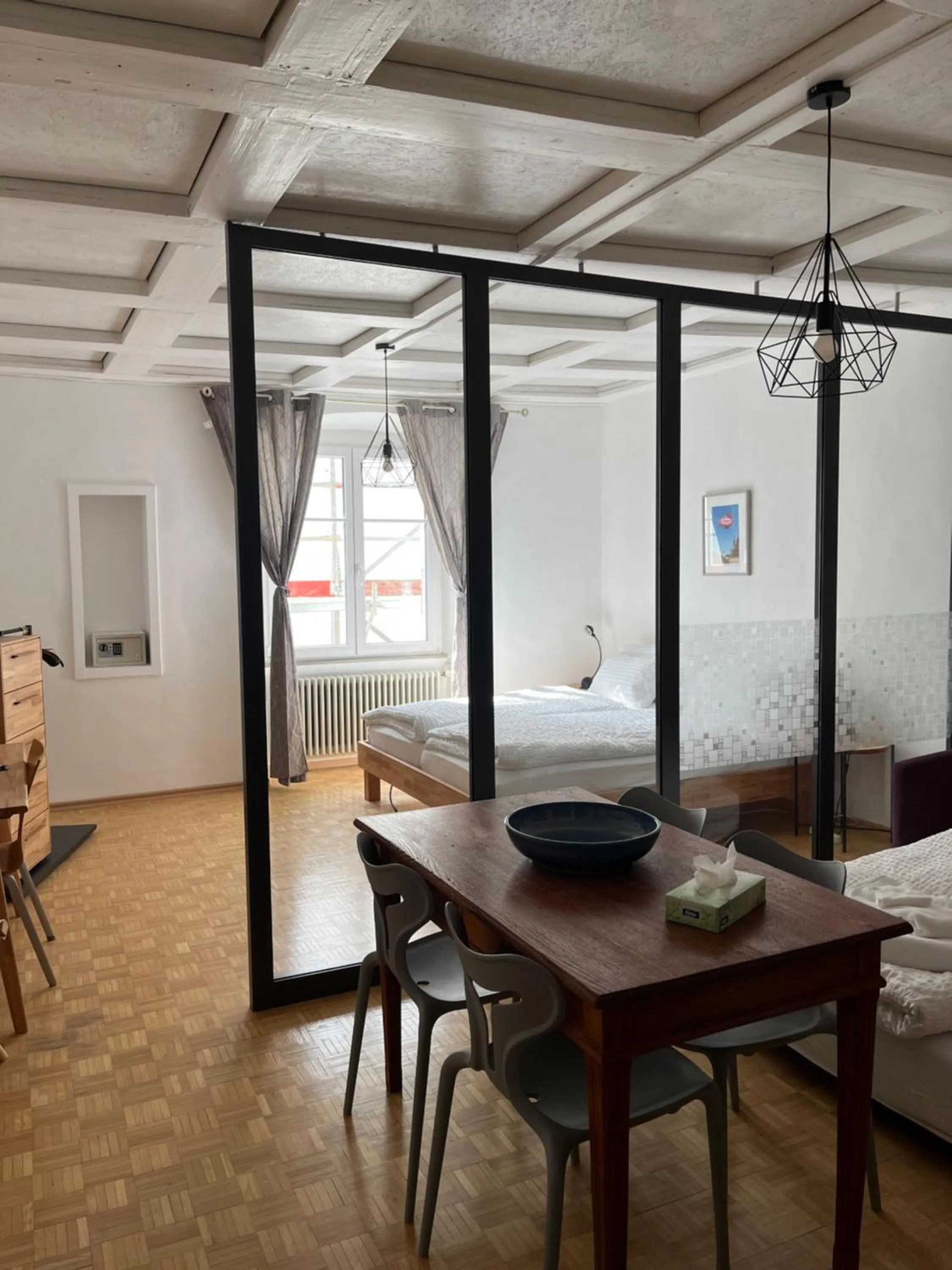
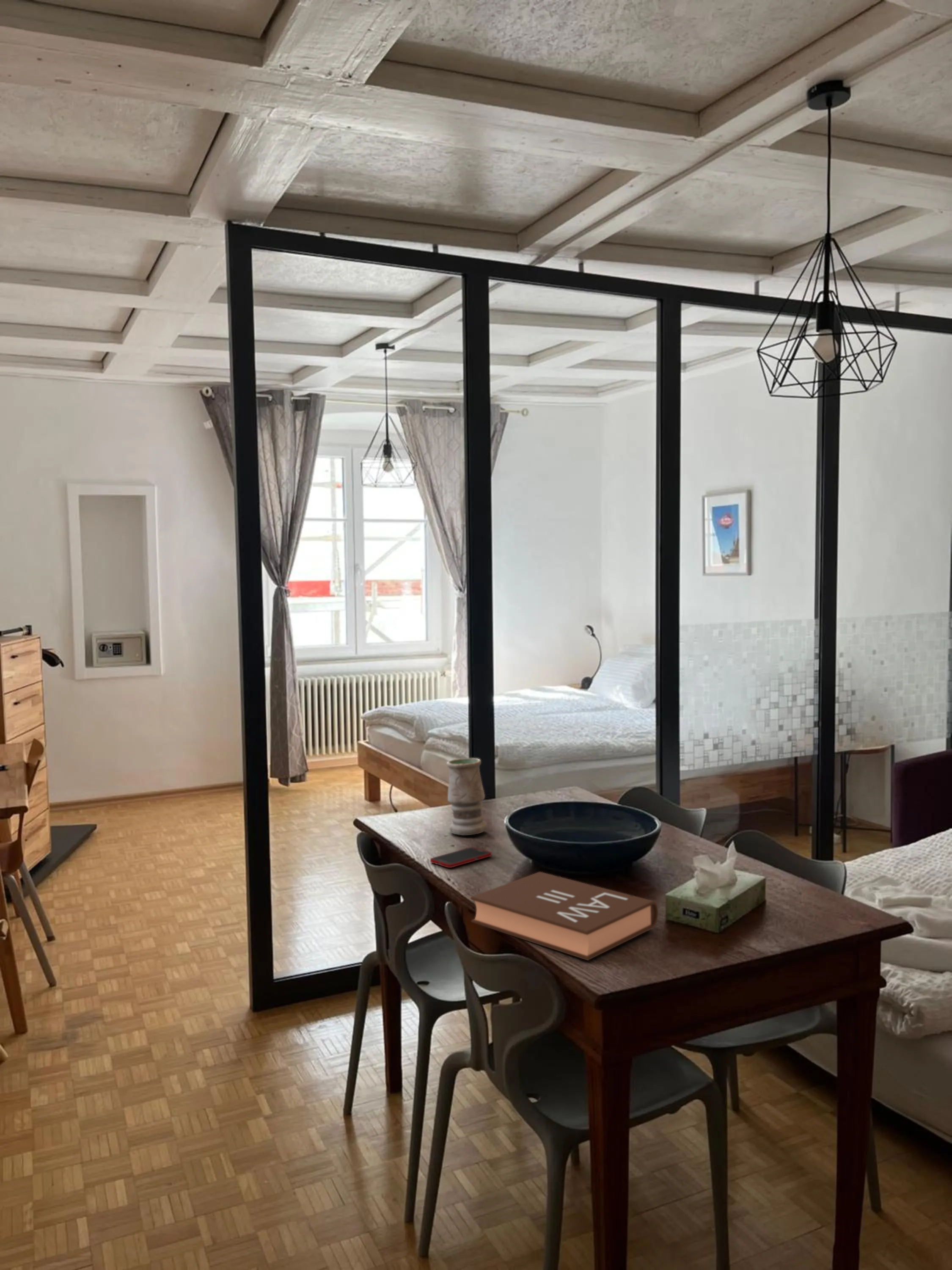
+ vase [446,757,488,836]
+ book [470,872,658,961]
+ cell phone [430,847,492,868]
